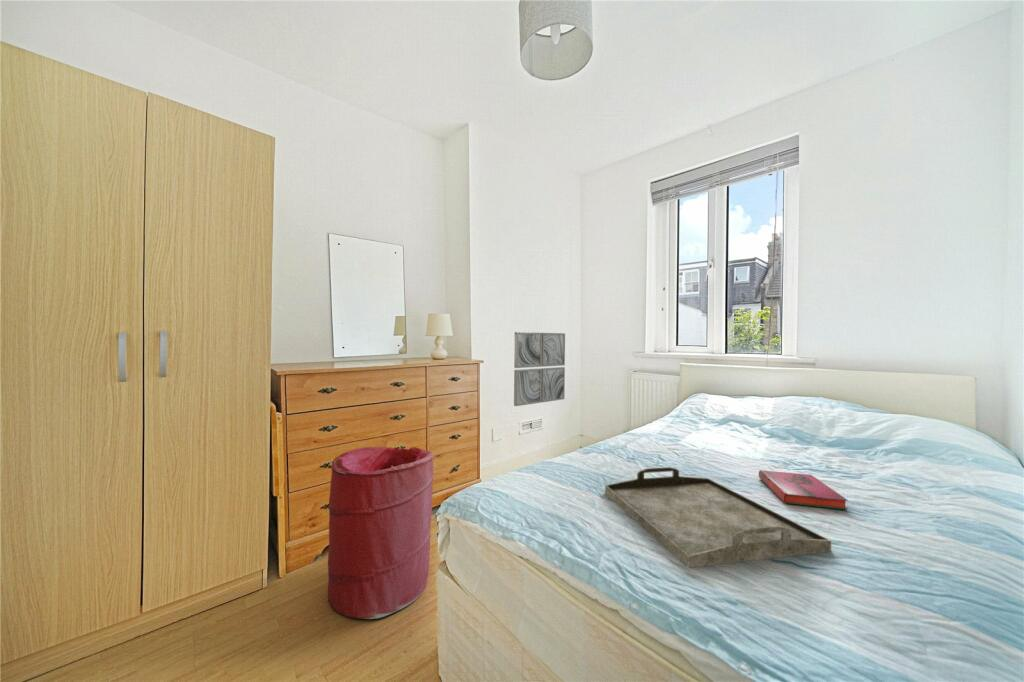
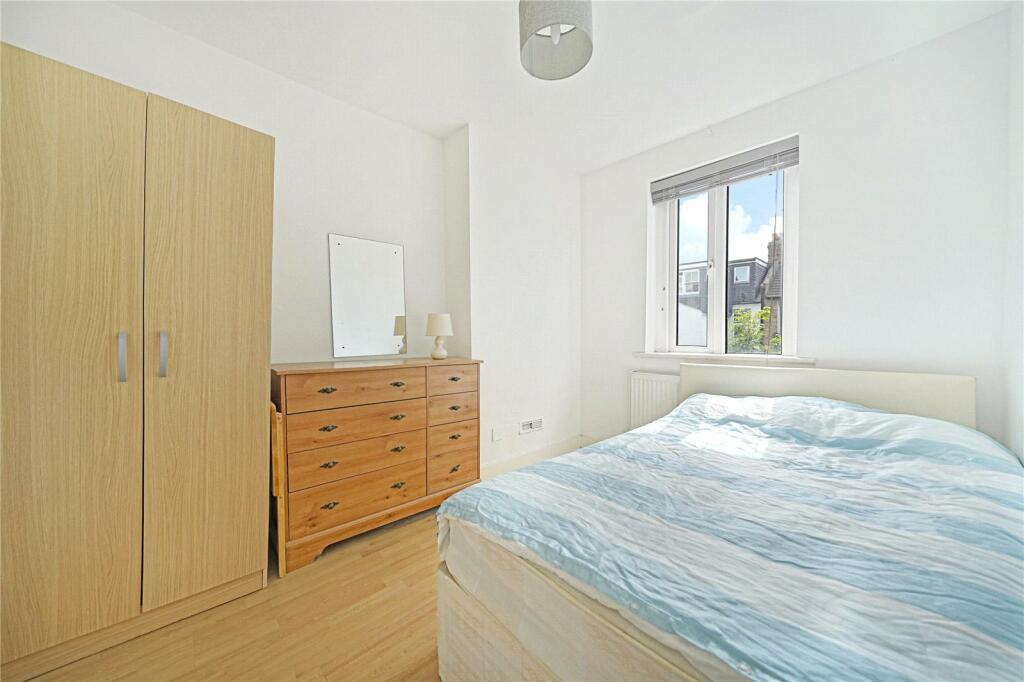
- wall art [513,331,566,407]
- hardback book [758,469,848,510]
- laundry hamper [327,446,434,620]
- serving tray [604,466,832,569]
